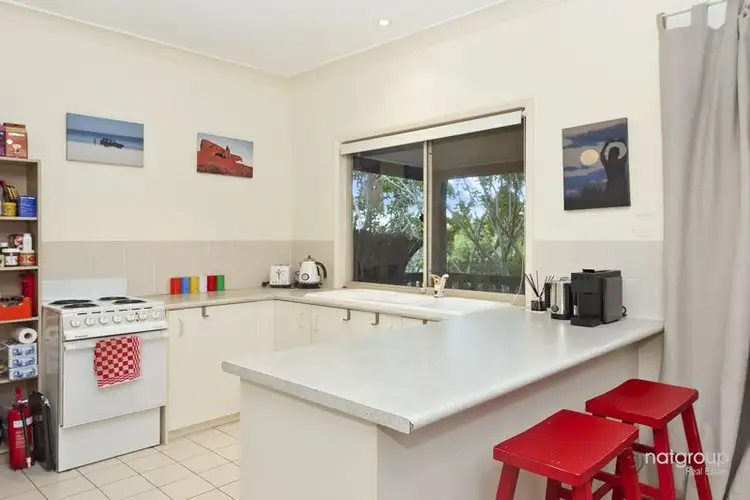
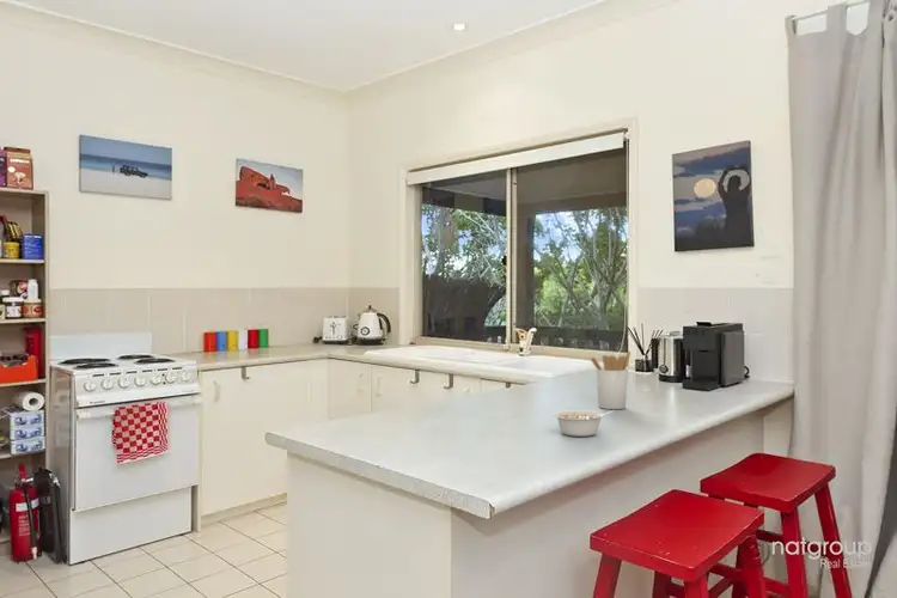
+ legume [553,409,616,438]
+ utensil holder [590,349,631,410]
